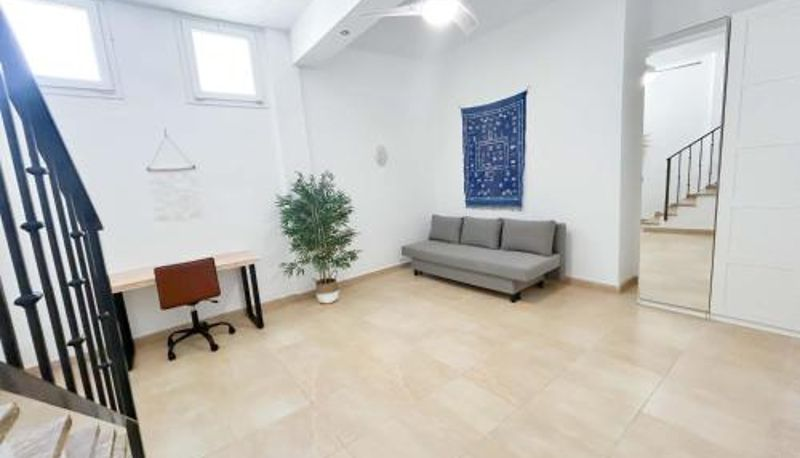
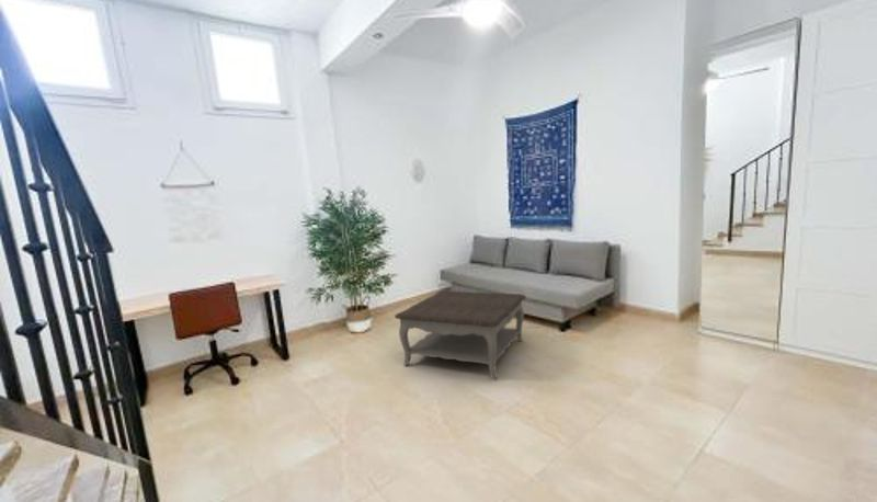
+ coffee table [394,289,527,379]
